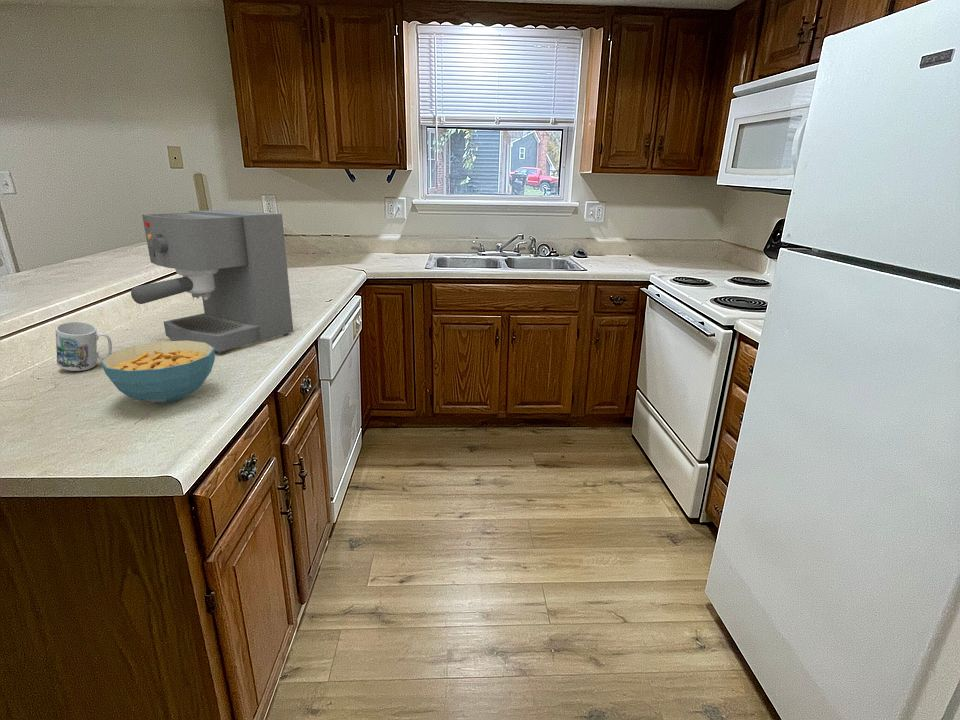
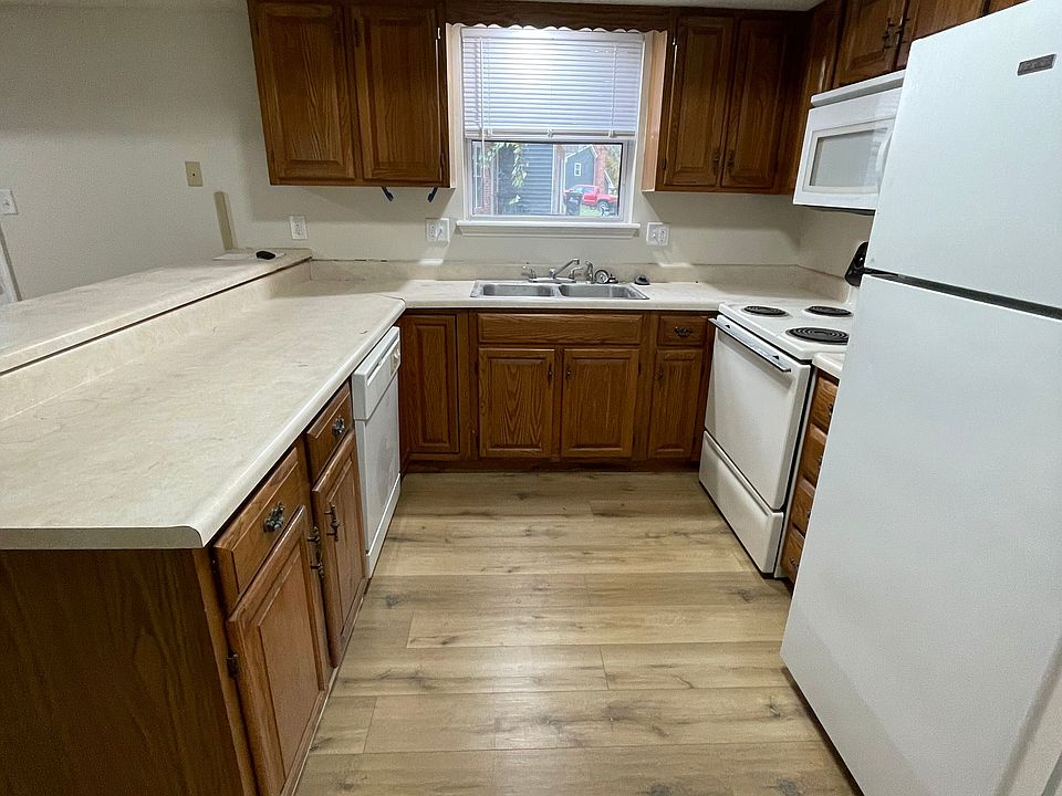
- coffee maker [130,209,294,355]
- cereal bowl [100,340,216,405]
- mug [55,321,113,372]
